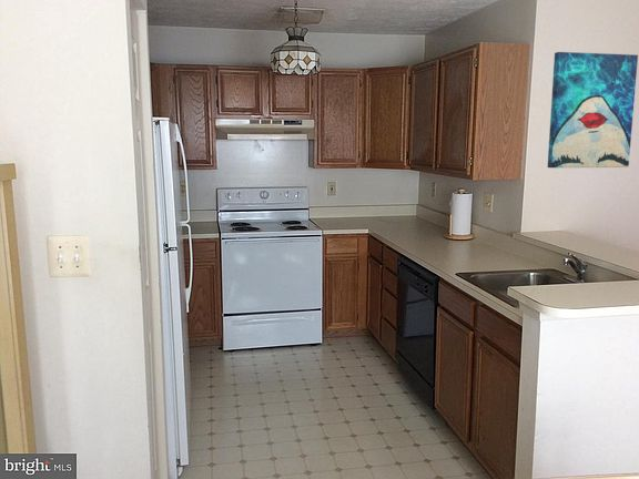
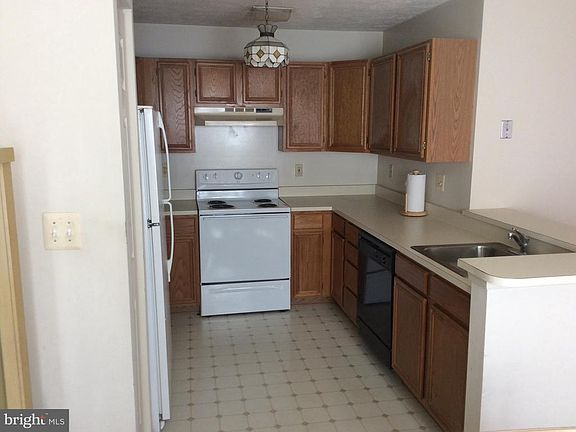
- wall art [547,51,639,169]
